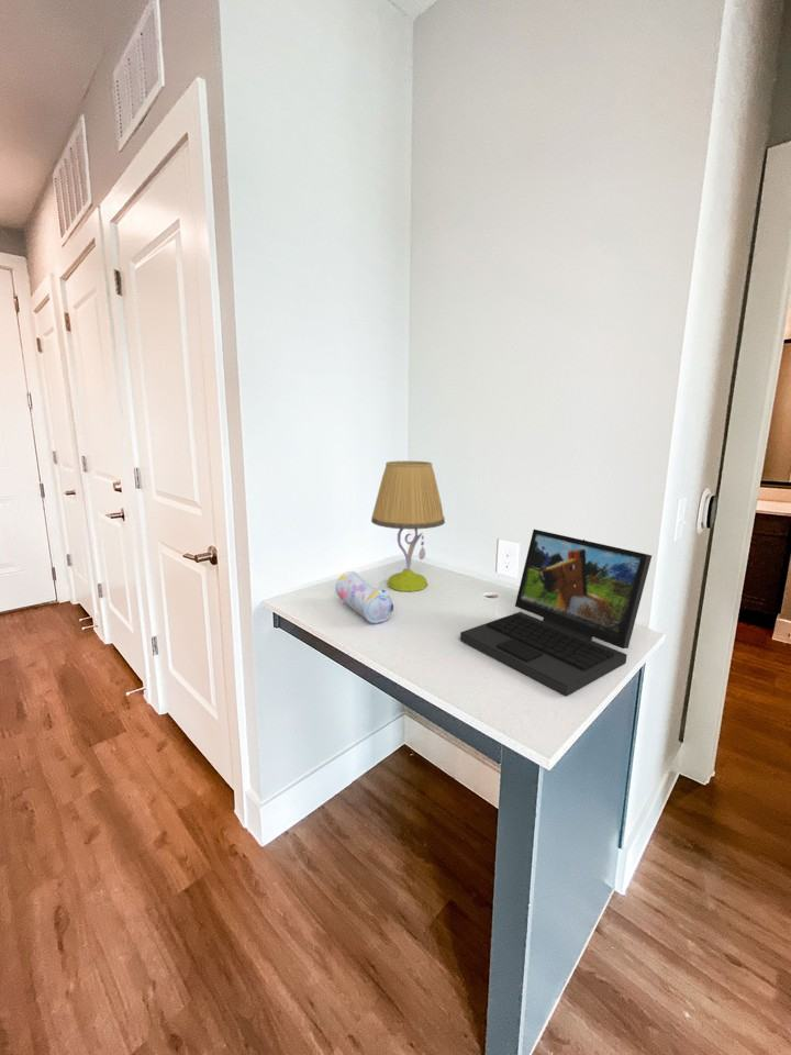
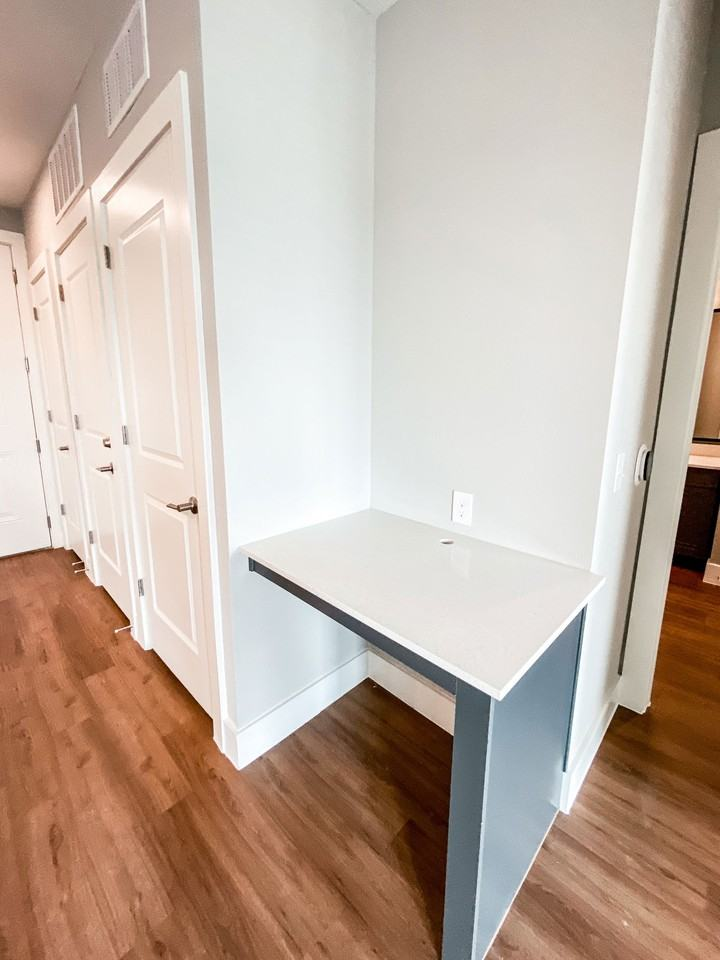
- pencil case [334,570,394,624]
- laptop [459,529,653,697]
- table lamp [370,459,446,592]
